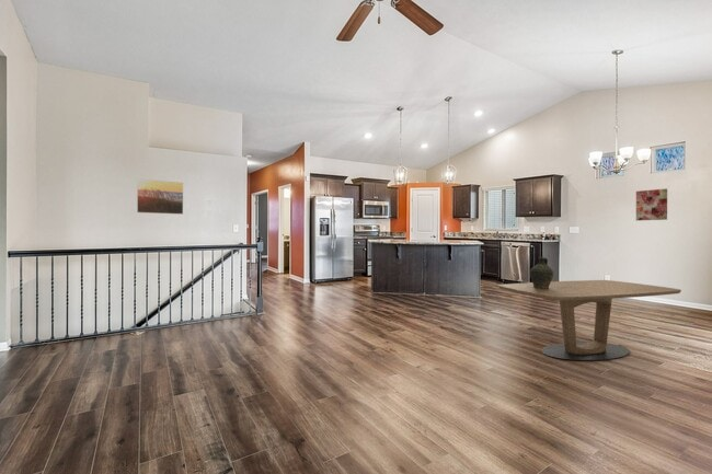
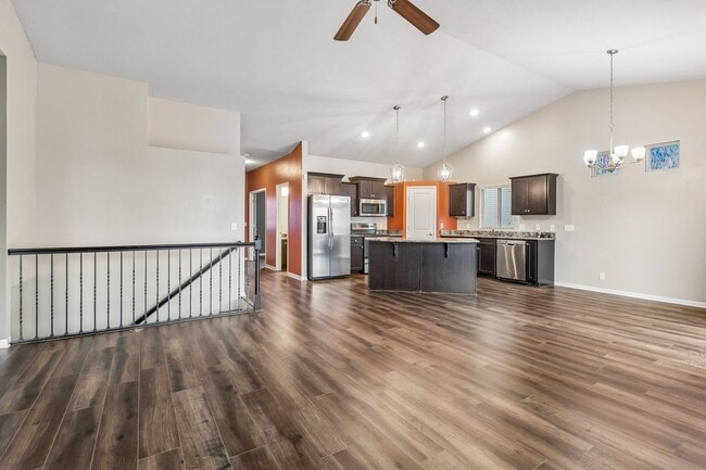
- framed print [136,177,184,216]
- ceramic jug [529,256,554,289]
- wall art [635,187,668,221]
- dining table [497,279,682,361]
